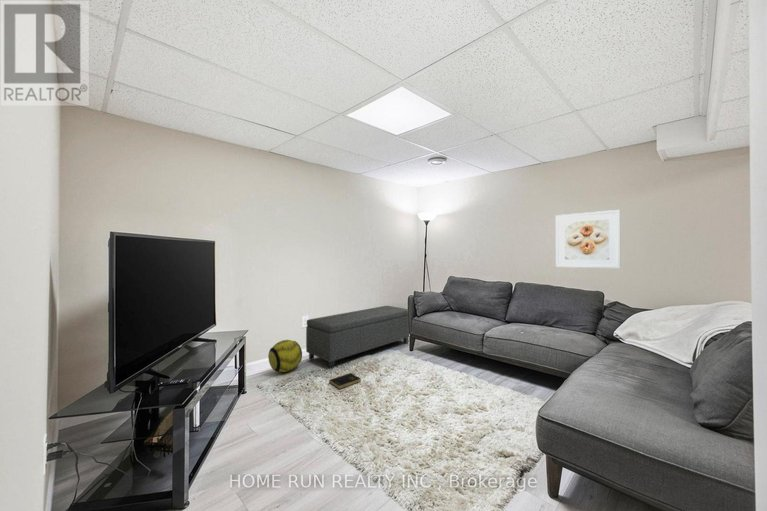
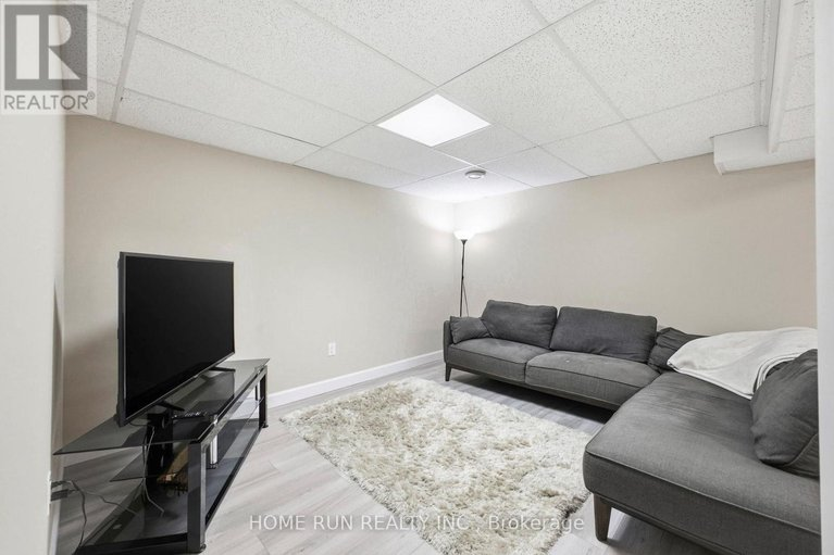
- book [328,372,362,390]
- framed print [555,209,621,269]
- ottoman [305,305,411,370]
- ball [267,339,303,373]
